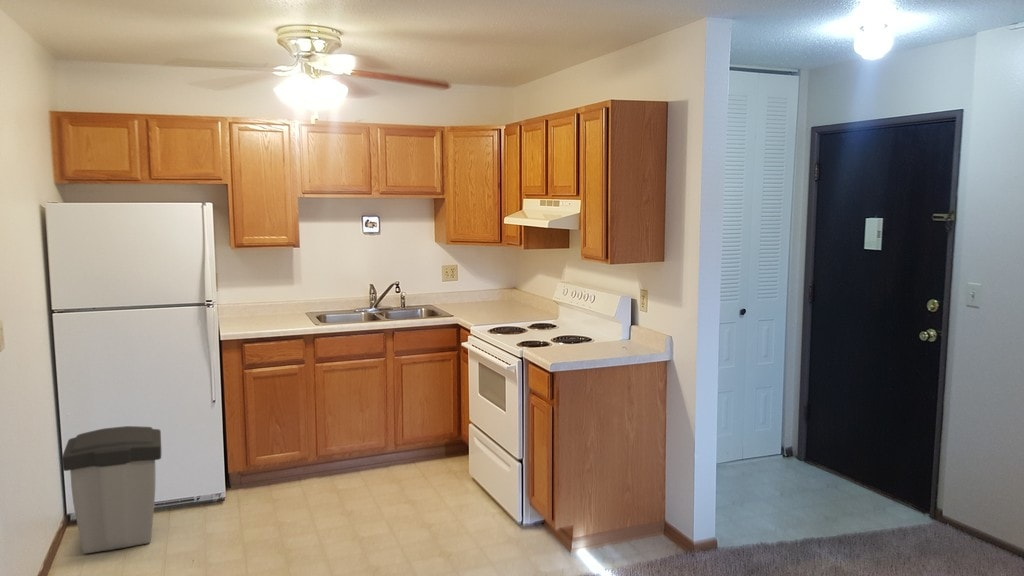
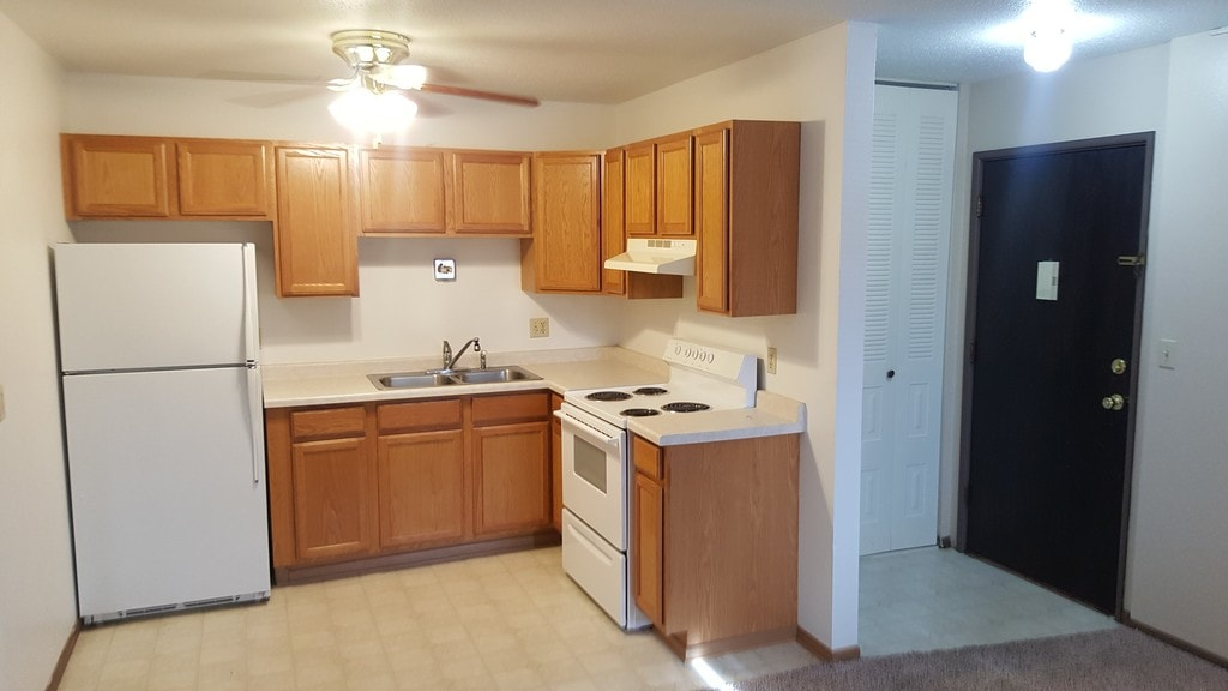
- trash can [61,425,162,555]
